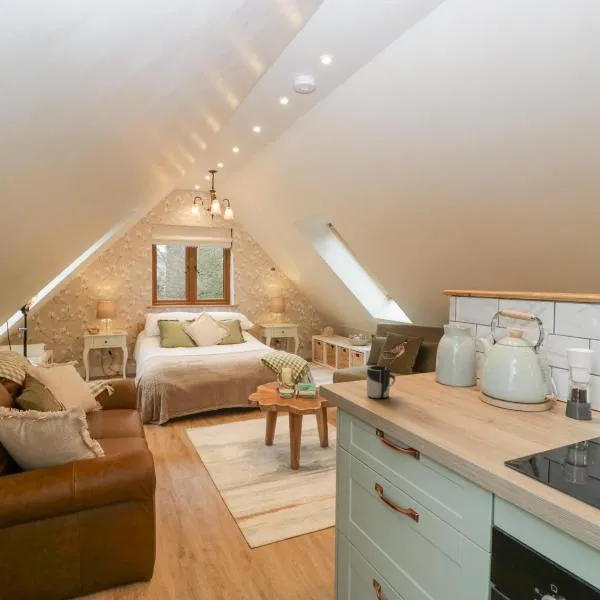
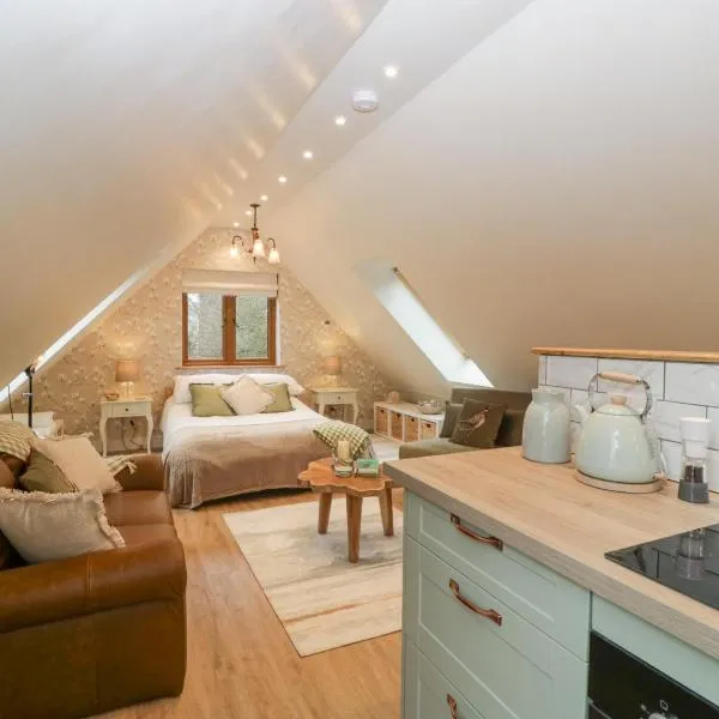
- cup [366,365,397,399]
